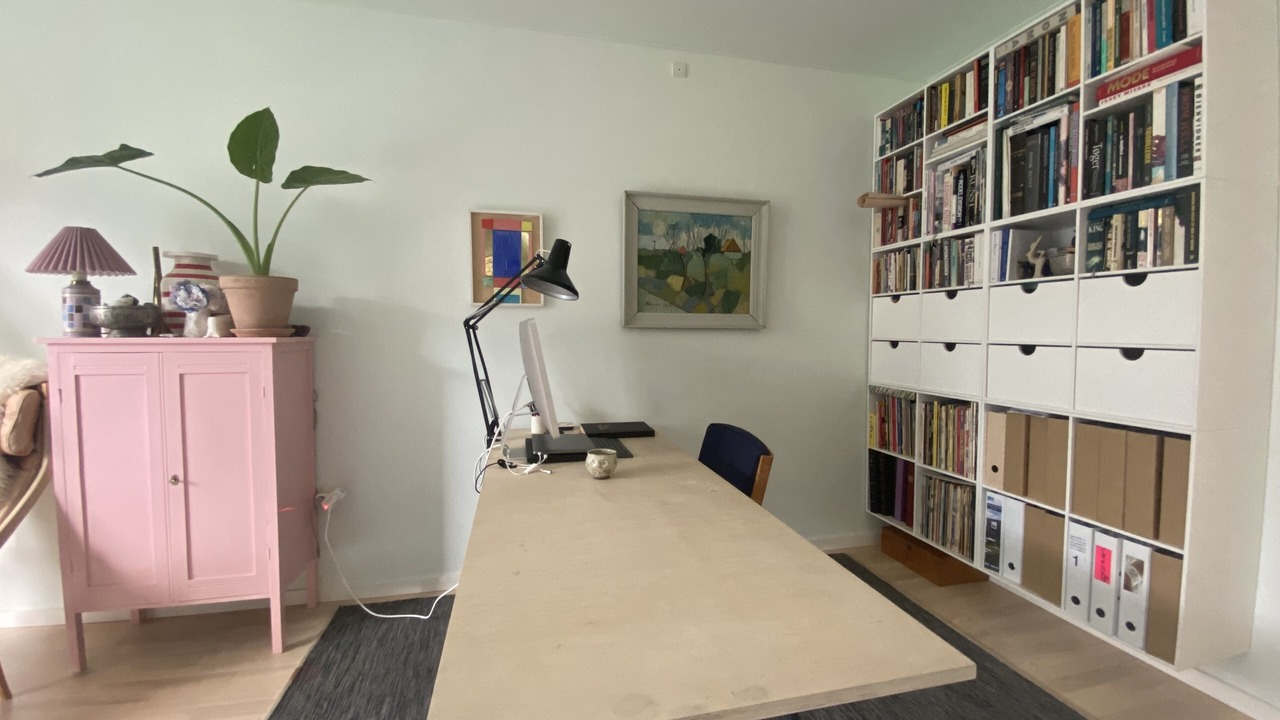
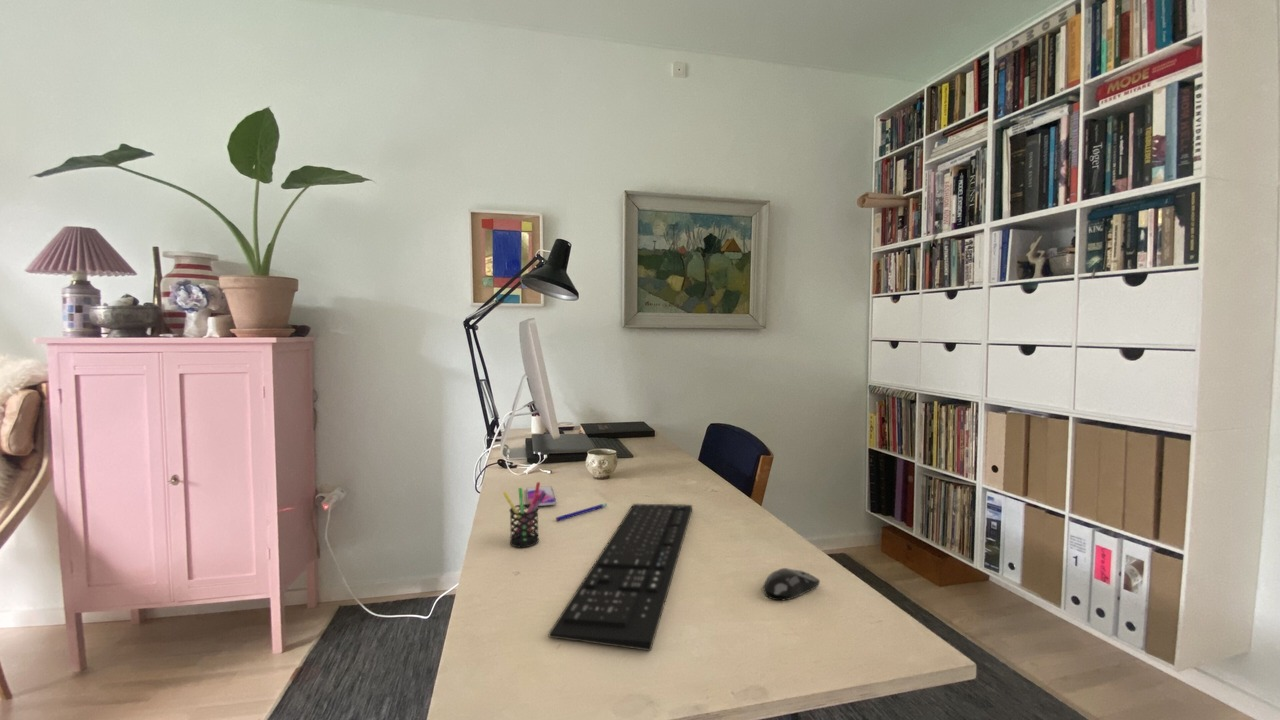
+ pen [555,502,608,522]
+ keyboard [548,503,693,652]
+ computer mouse [762,567,821,601]
+ pen holder [502,481,546,549]
+ smartphone [525,485,557,507]
